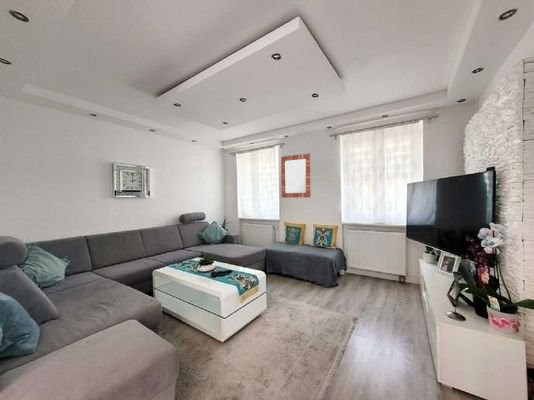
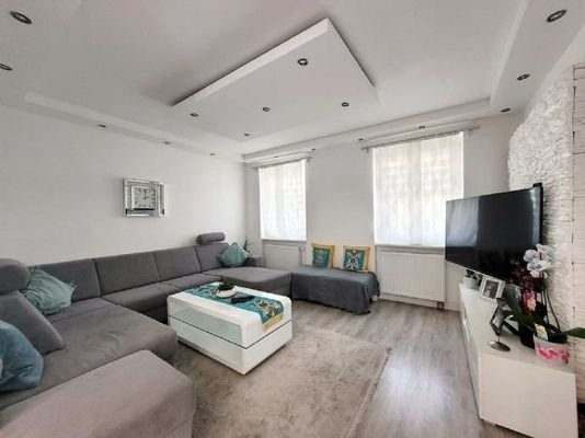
- home mirror [280,152,312,199]
